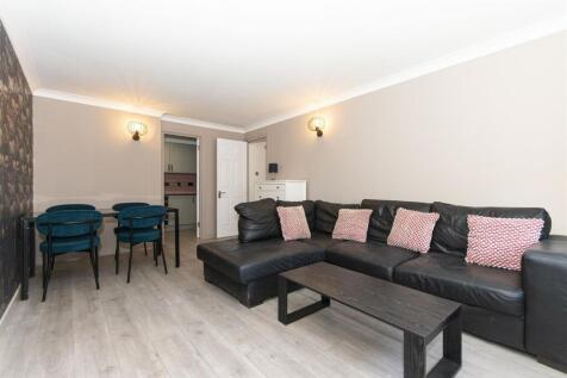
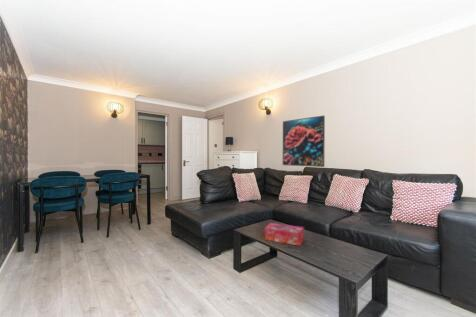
+ tissue box [264,222,305,247]
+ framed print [282,115,326,168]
